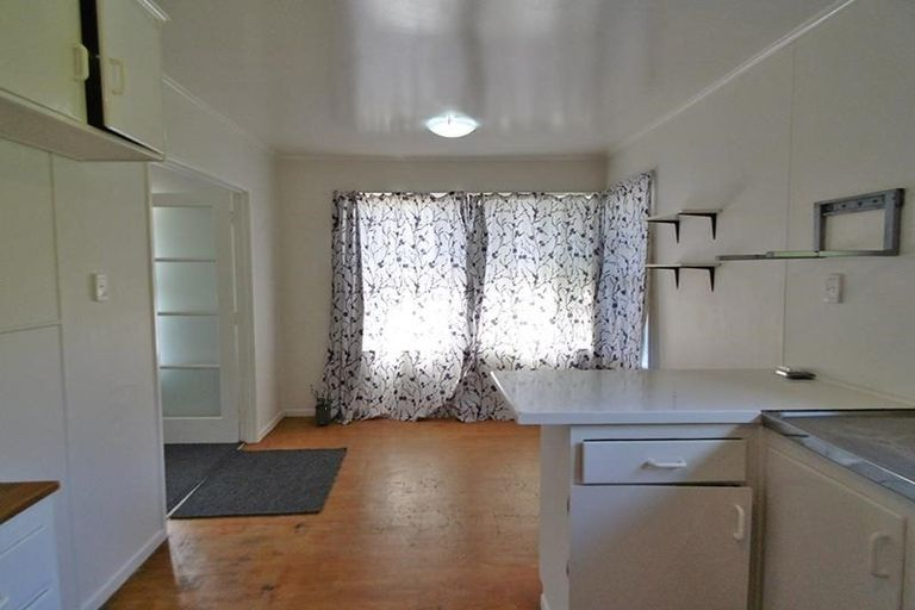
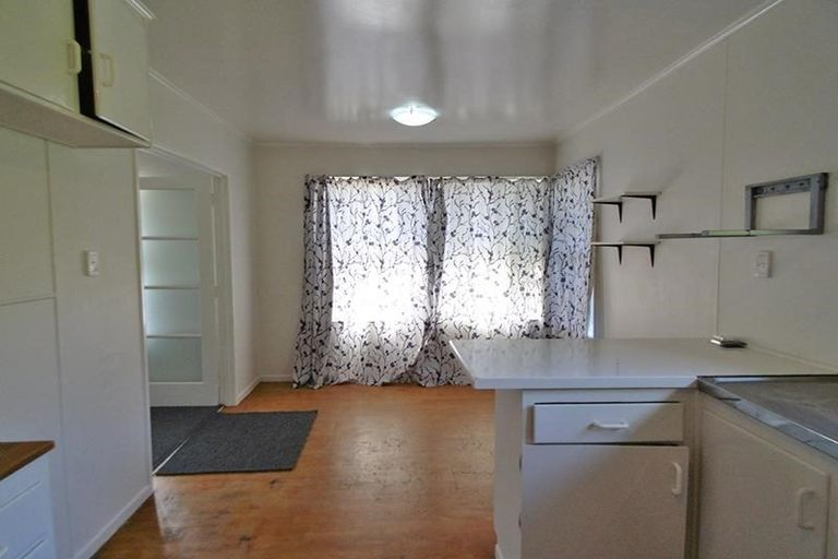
- potted plant [309,384,335,427]
